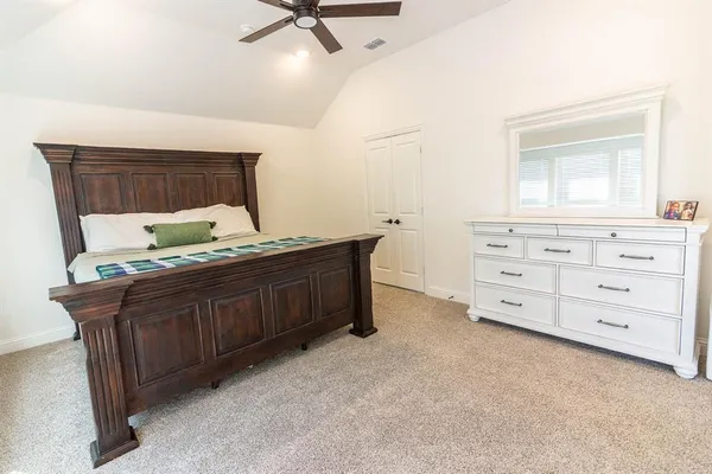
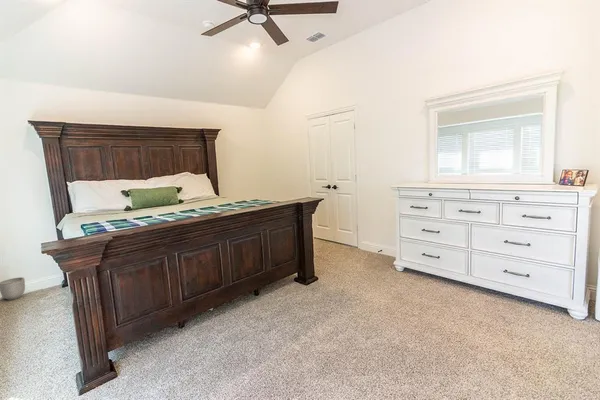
+ planter [0,276,26,301]
